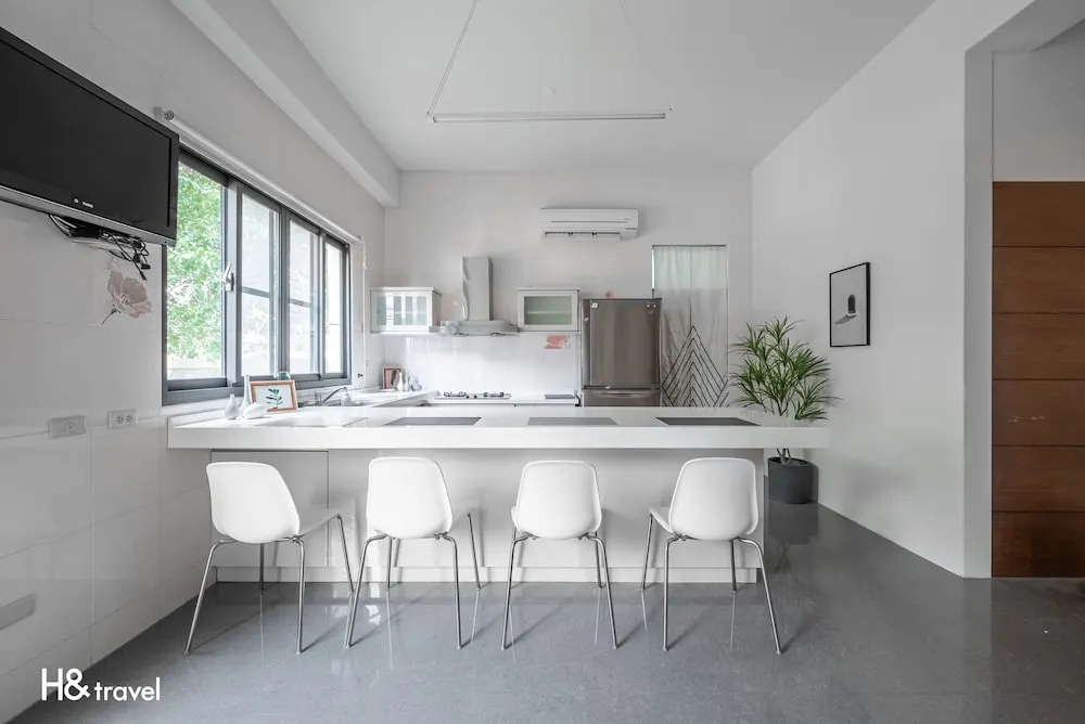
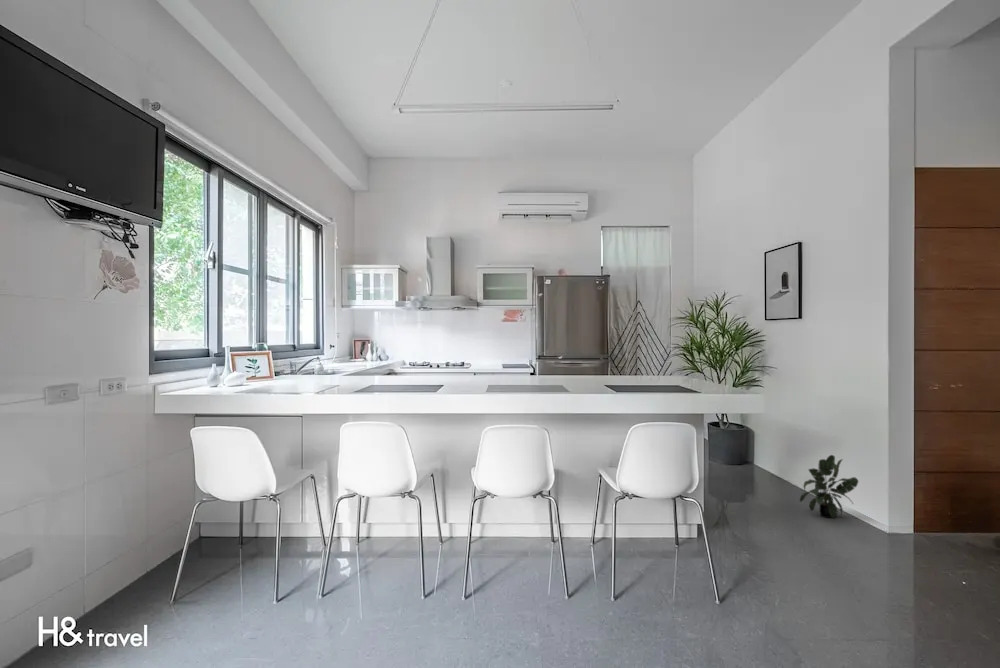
+ potted plant [799,454,859,519]
